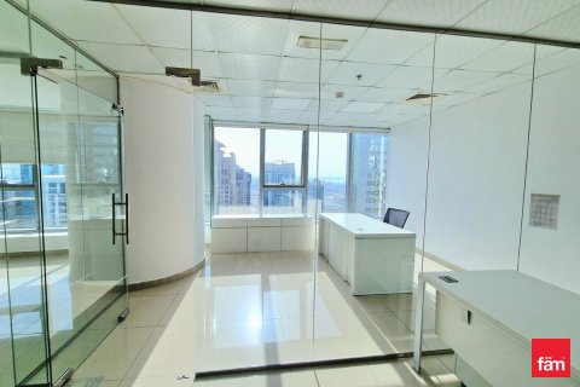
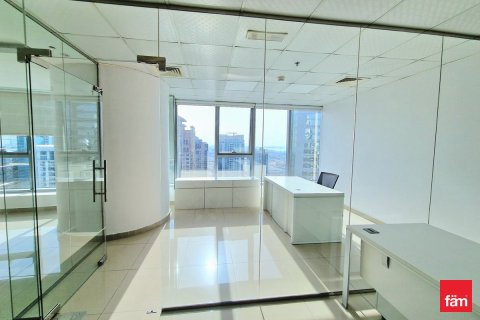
- calendar [527,189,562,232]
